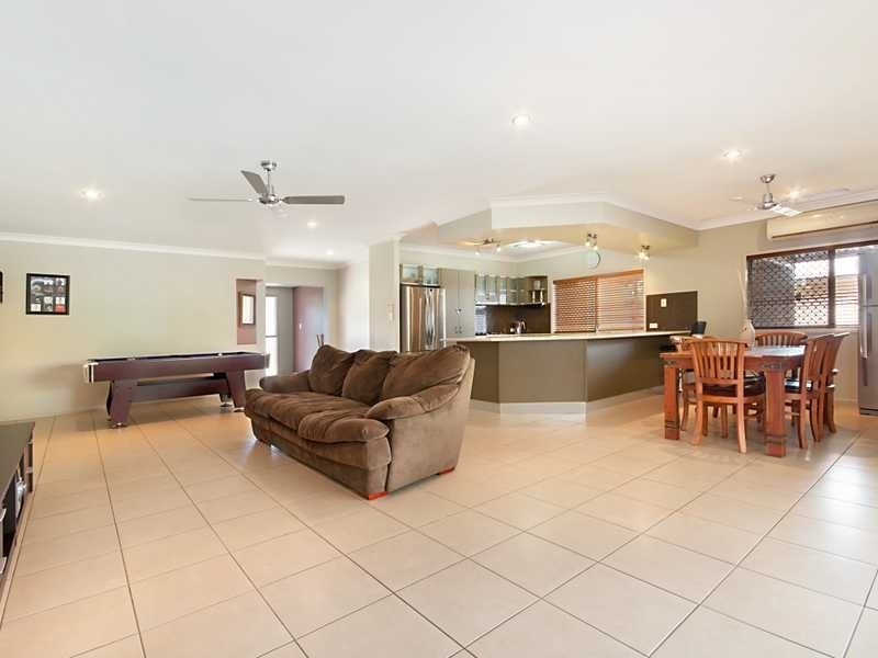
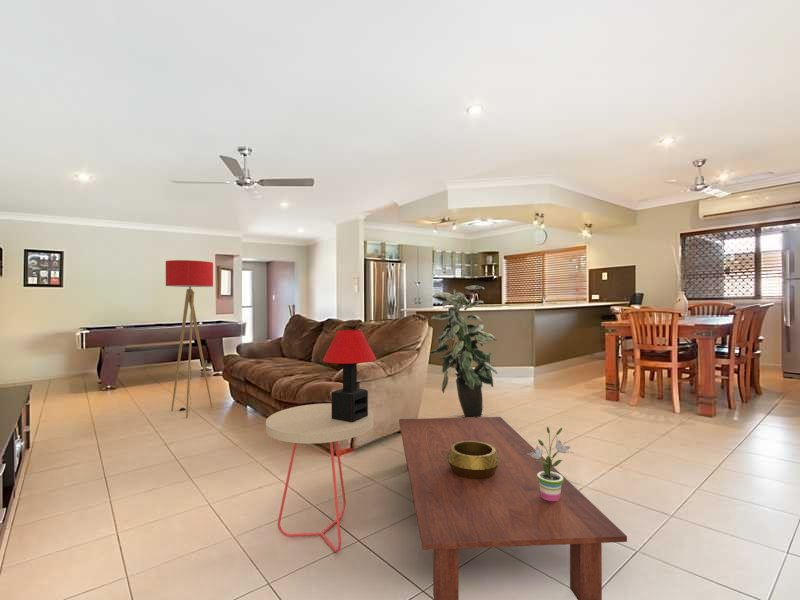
+ decorative bowl [447,441,500,480]
+ floor lamp [165,259,214,419]
+ indoor plant [429,284,499,418]
+ side table [265,402,374,553]
+ coffee table [398,416,628,600]
+ table lamp [322,329,377,422]
+ potted plant [528,426,574,501]
